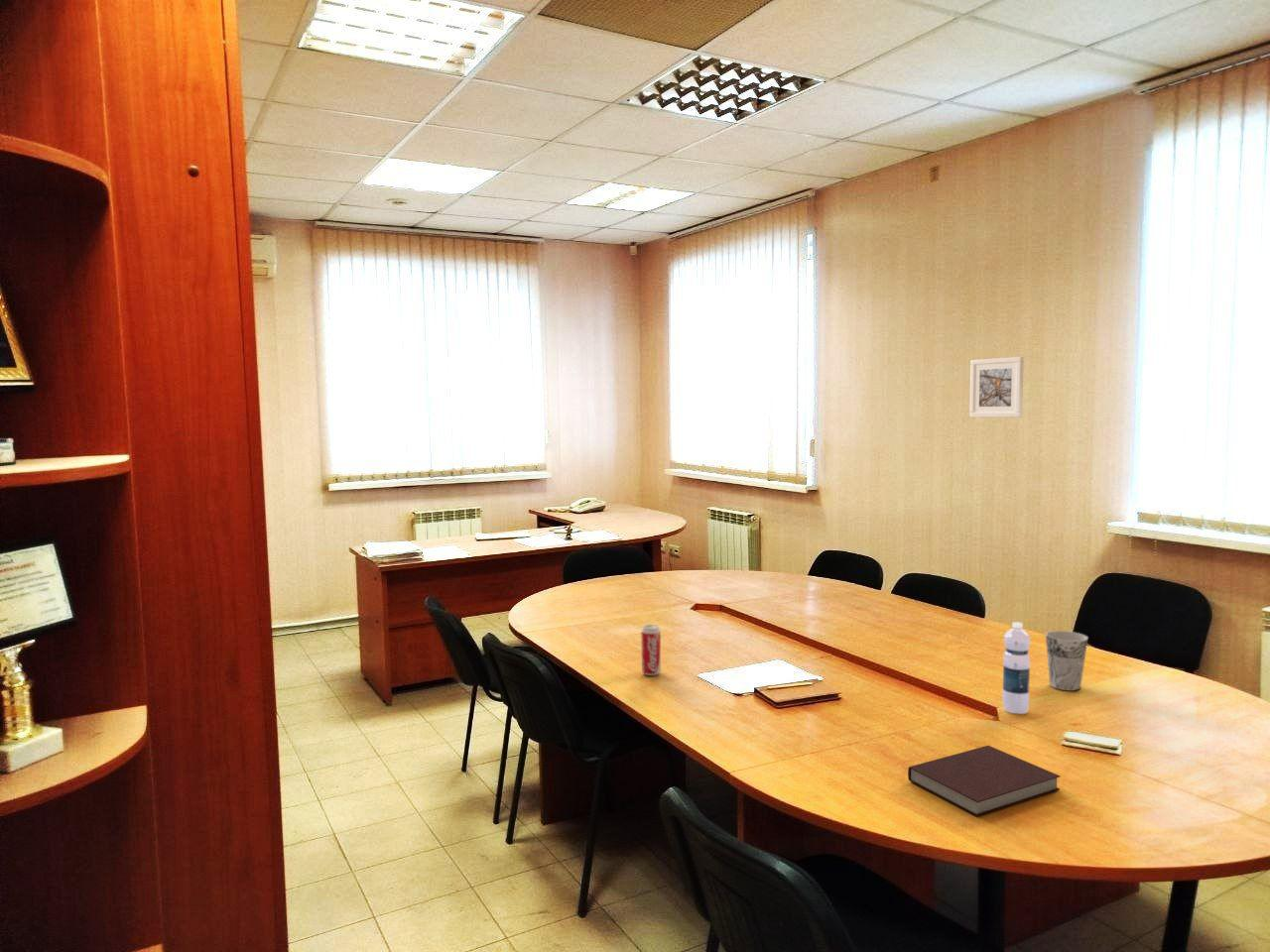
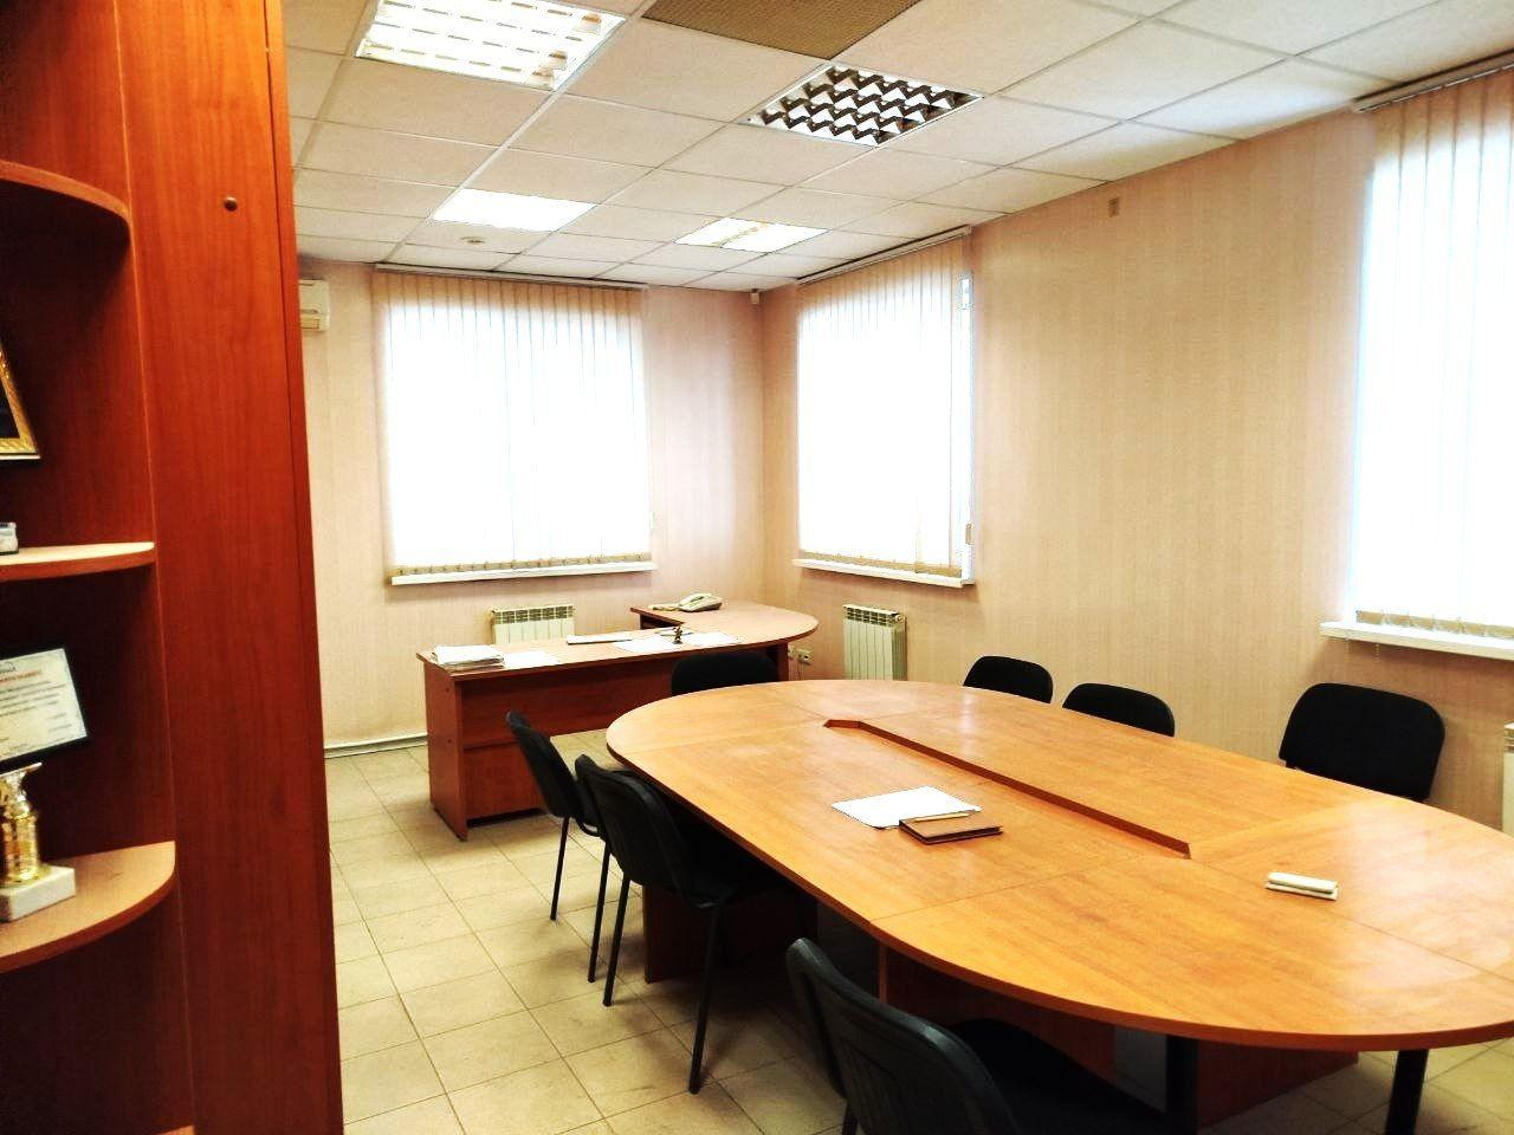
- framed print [968,356,1025,418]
- cup [1045,630,1088,692]
- beverage can [640,624,662,676]
- water bottle [1001,621,1031,715]
- notebook [907,745,1061,817]
